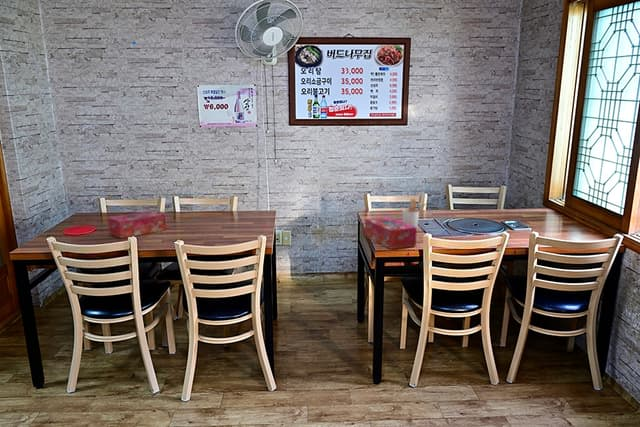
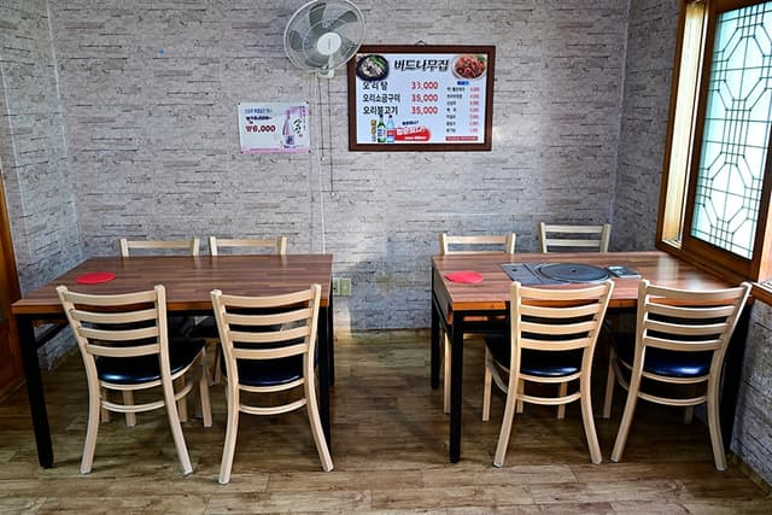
- tissue box [364,216,418,250]
- utensil holder [402,198,428,229]
- tissue box [107,209,168,239]
